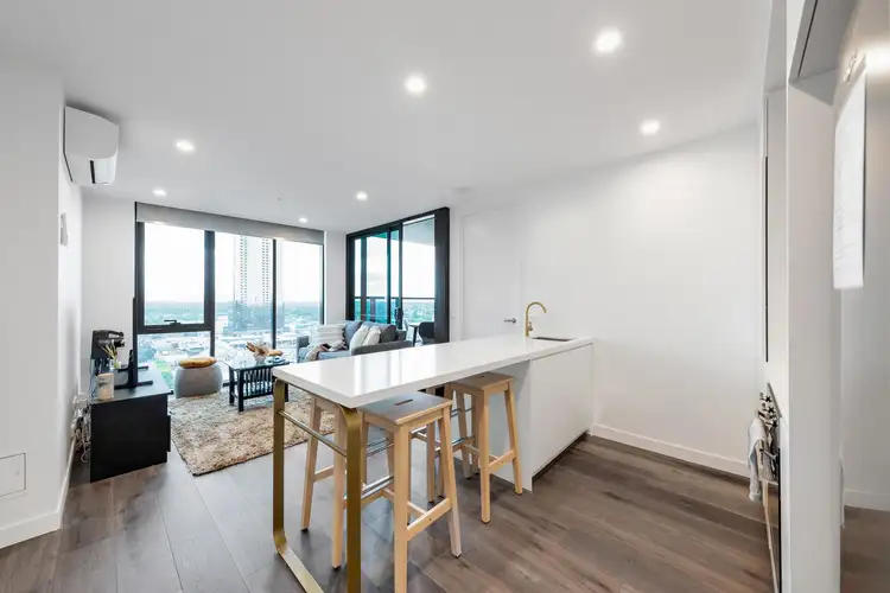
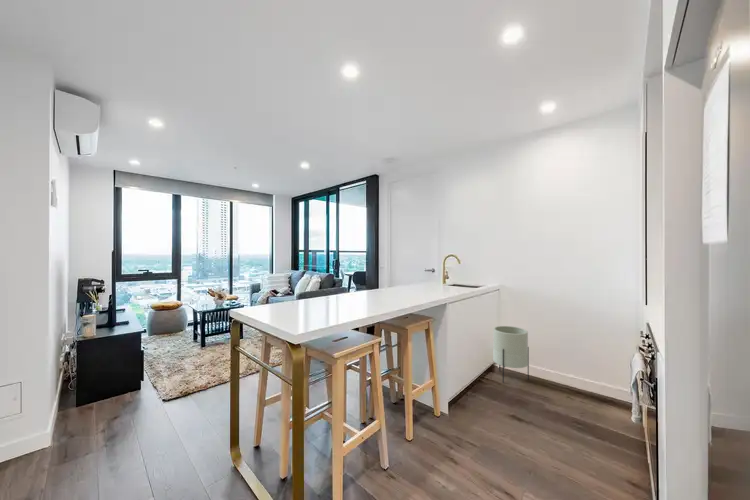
+ planter [492,325,530,384]
